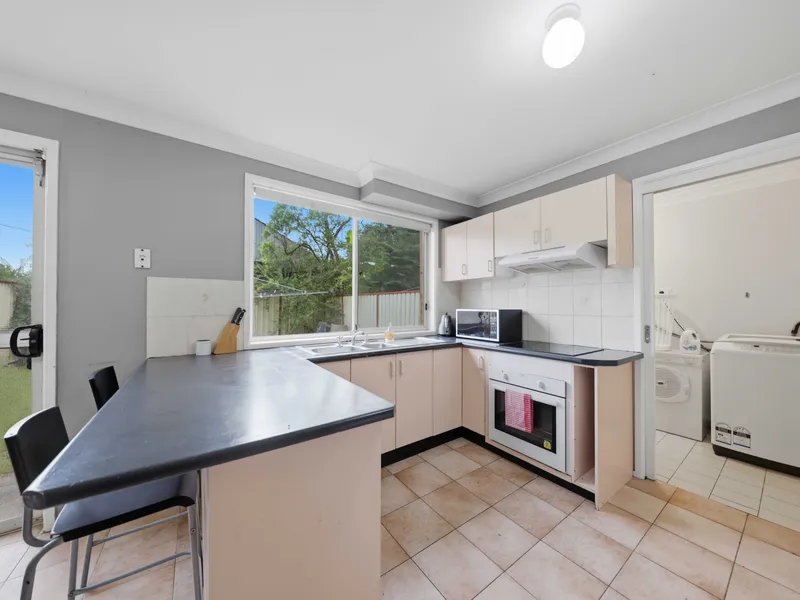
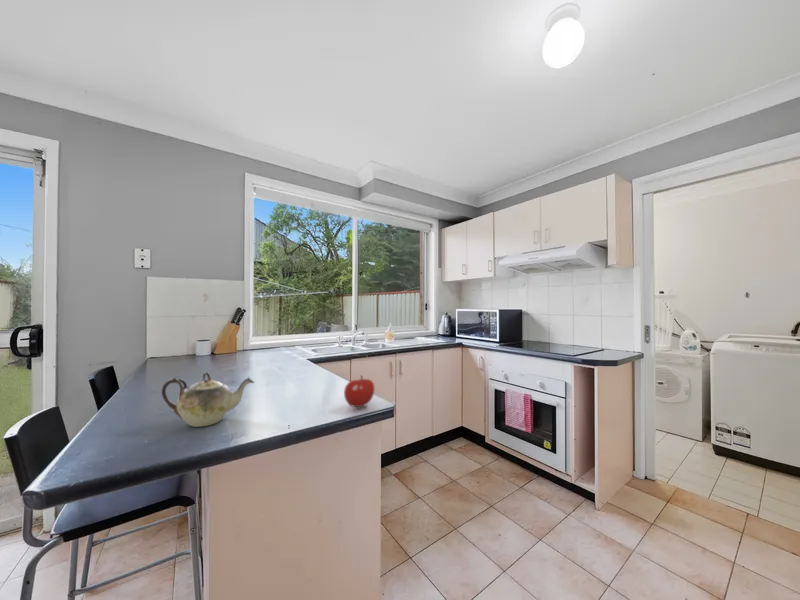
+ fruit [343,374,375,408]
+ teapot [161,371,256,428]
